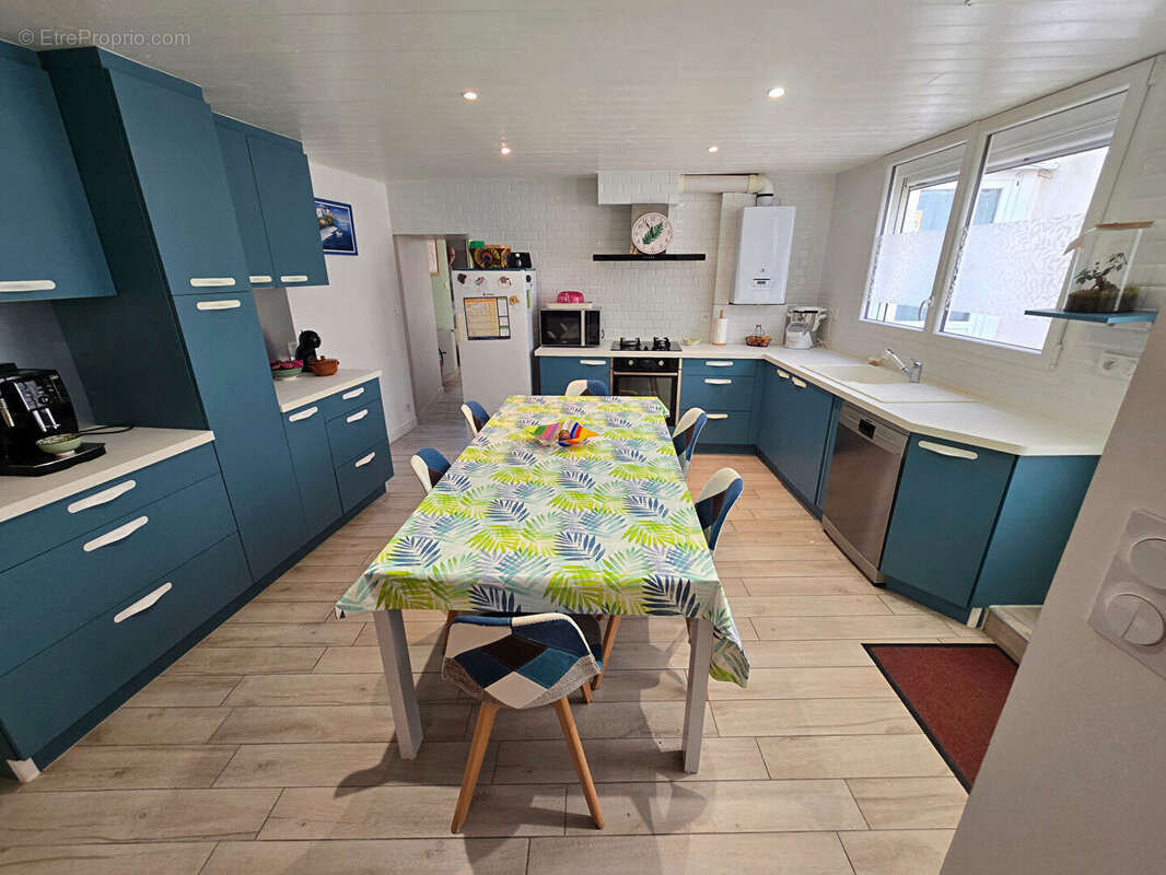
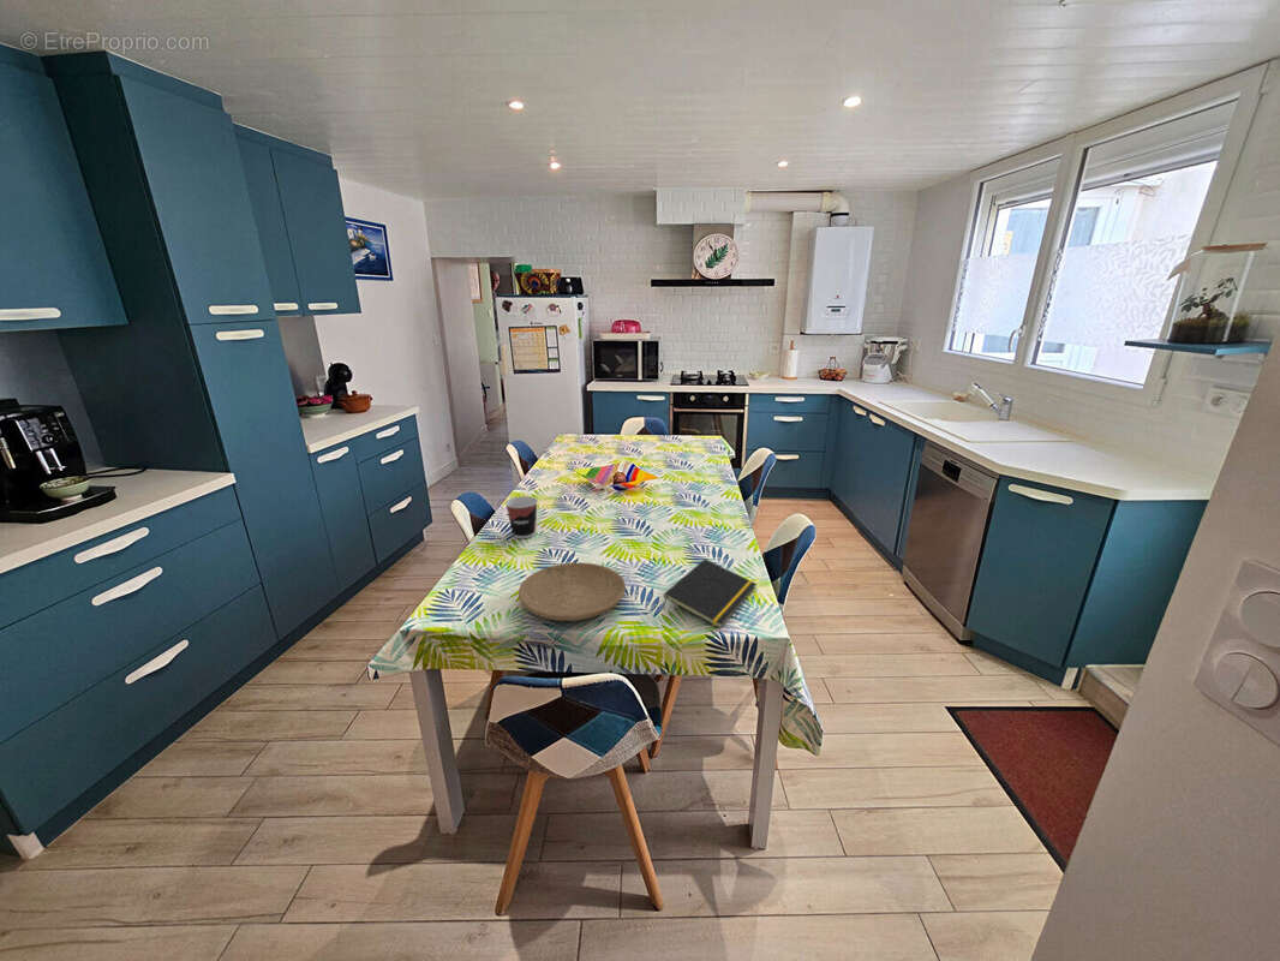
+ cup [504,495,539,539]
+ notepad [662,557,758,629]
+ plate [518,562,627,622]
